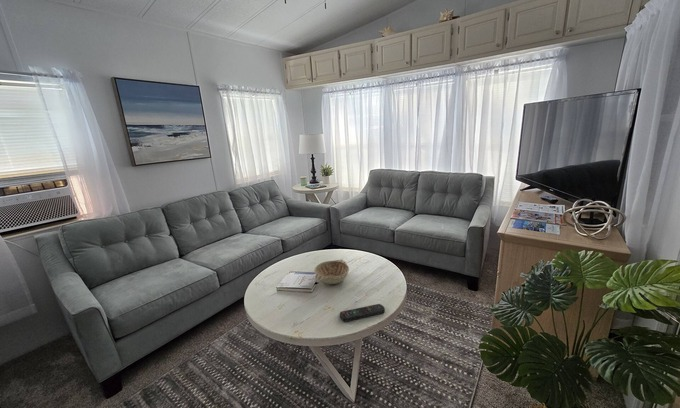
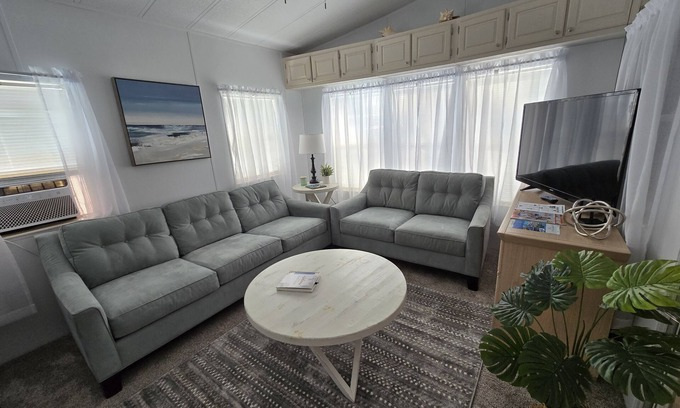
- remote control [339,303,386,323]
- decorative bowl [314,259,350,285]
